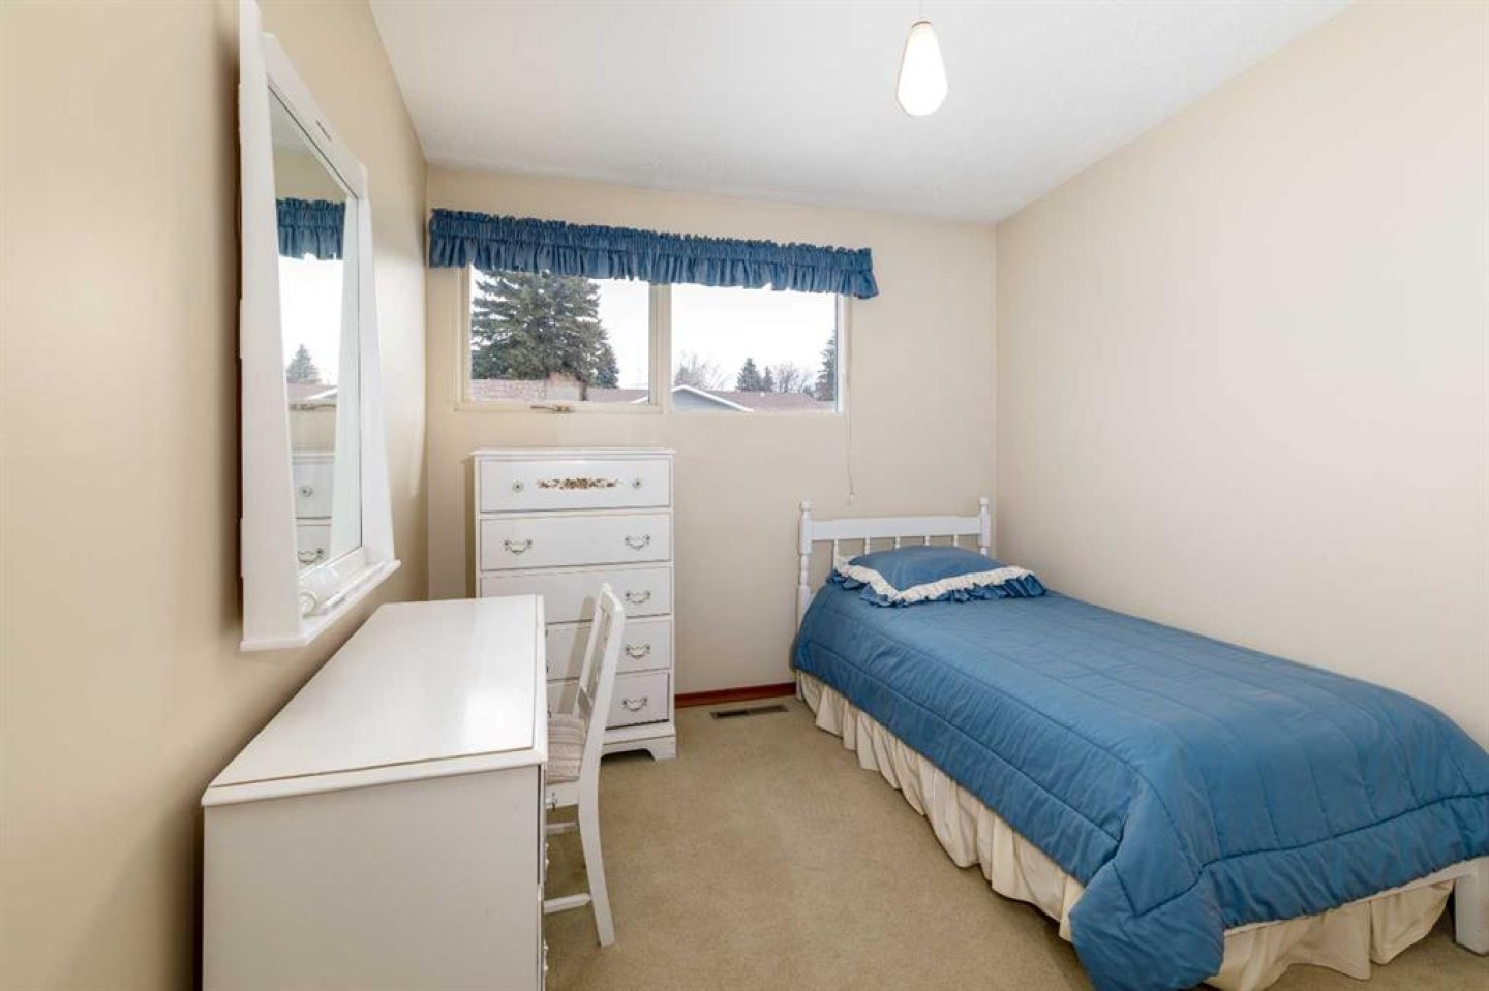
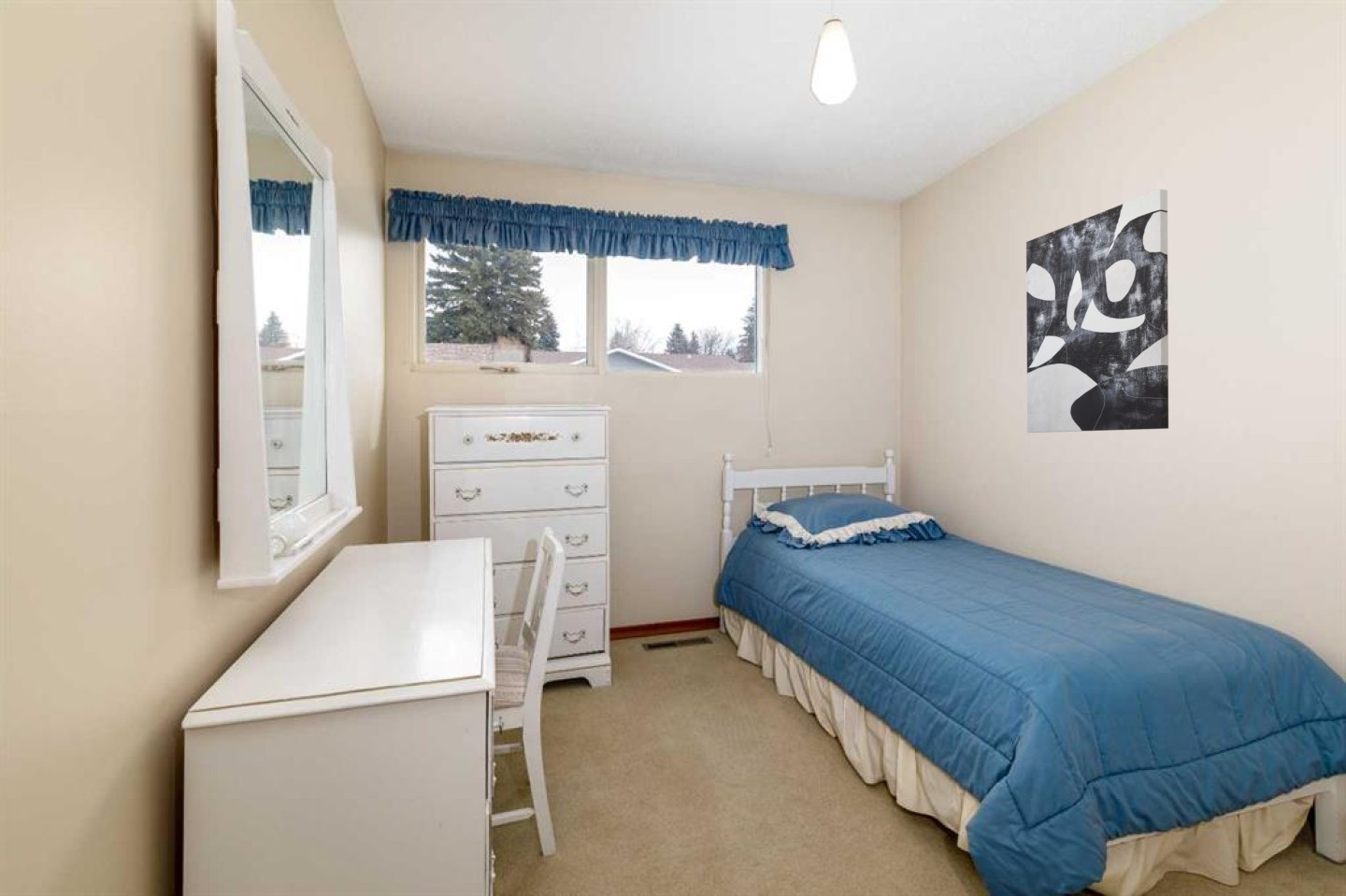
+ wall art [1025,189,1169,434]
